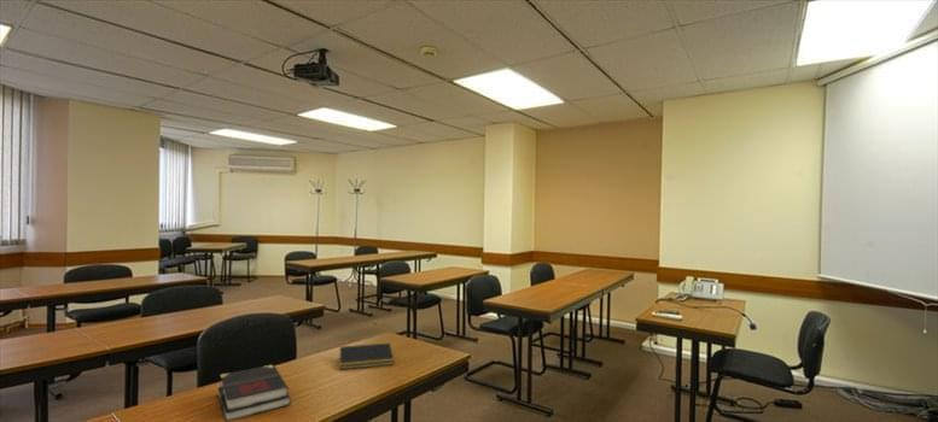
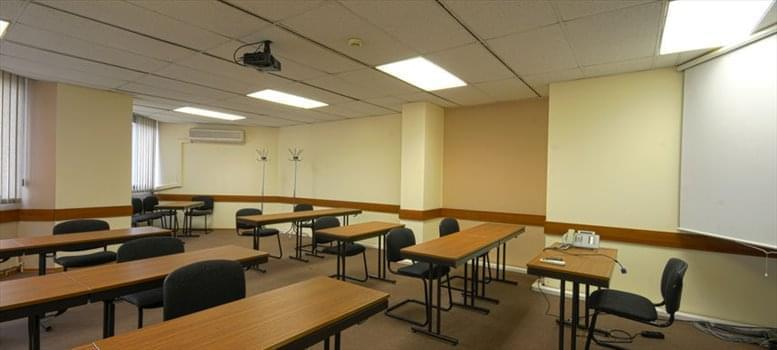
- notepad [337,341,395,370]
- book [216,364,292,422]
